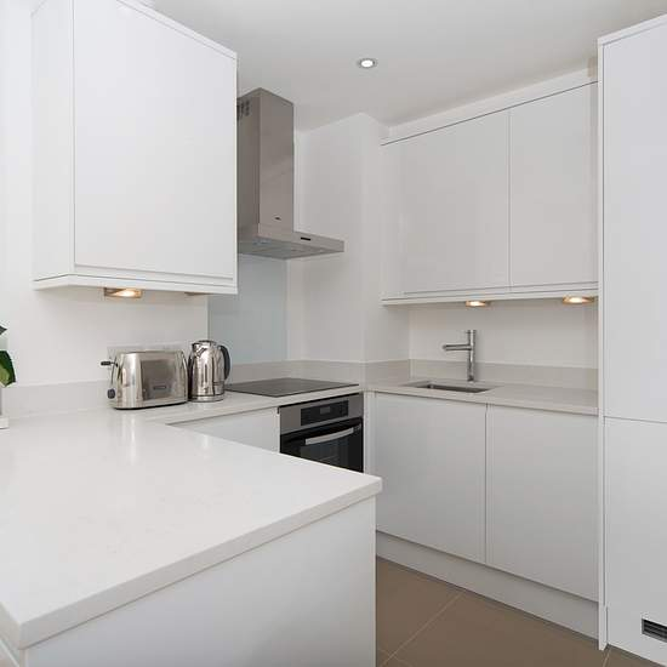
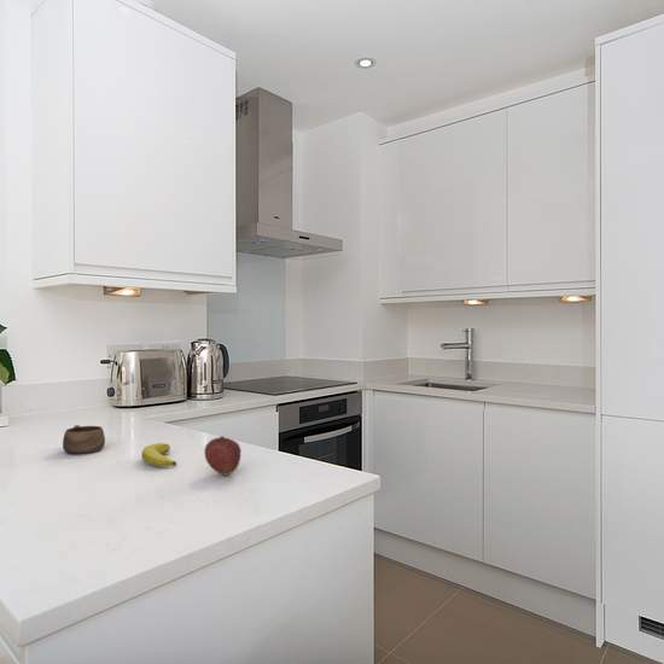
+ cup [62,424,106,455]
+ banana [140,442,177,467]
+ fruit [203,435,243,476]
